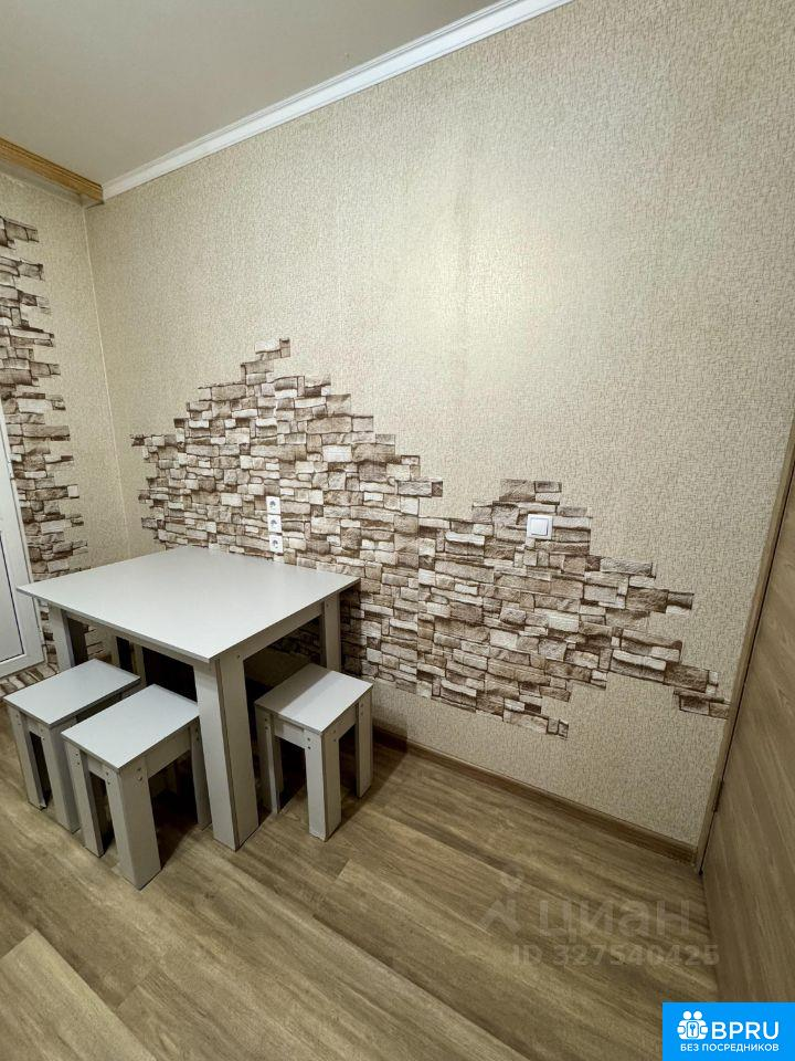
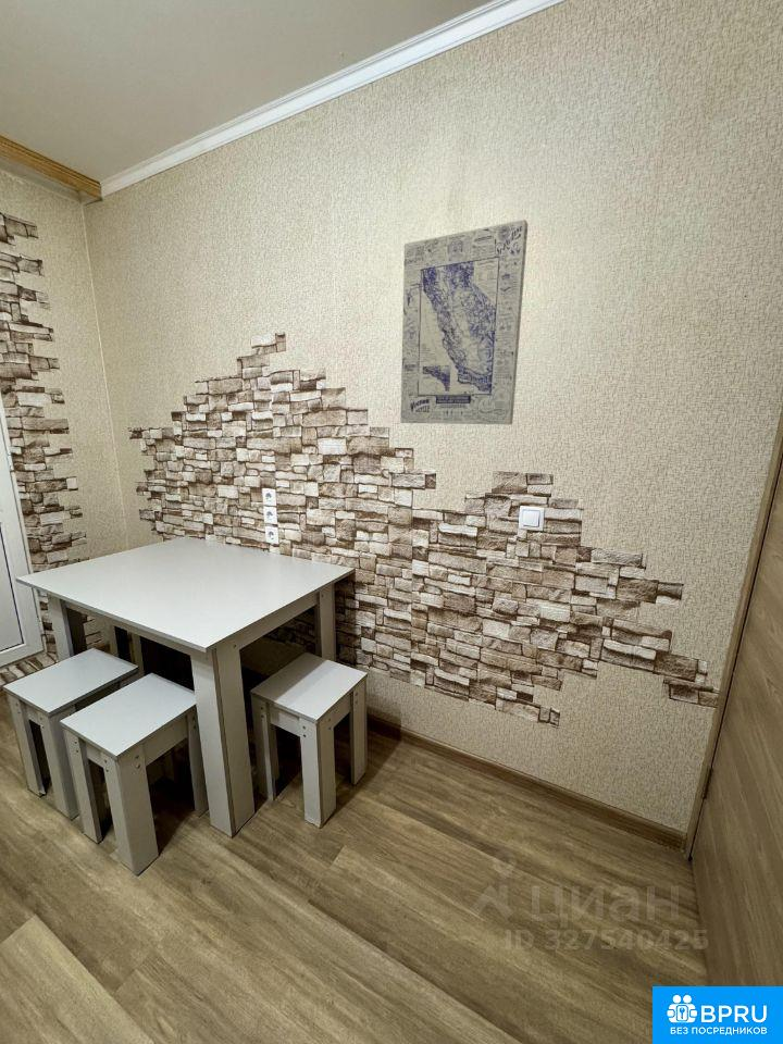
+ wall art [399,219,530,425]
